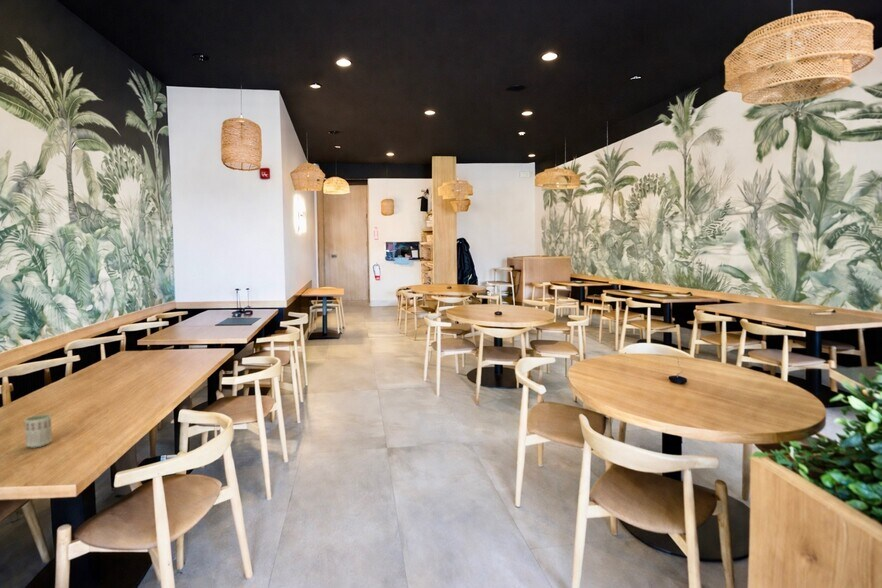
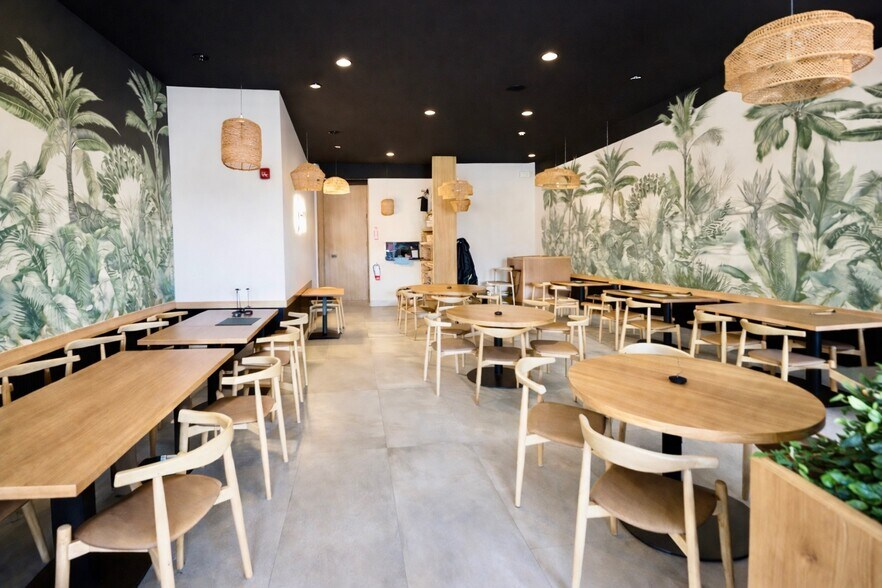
- cup [24,413,53,449]
